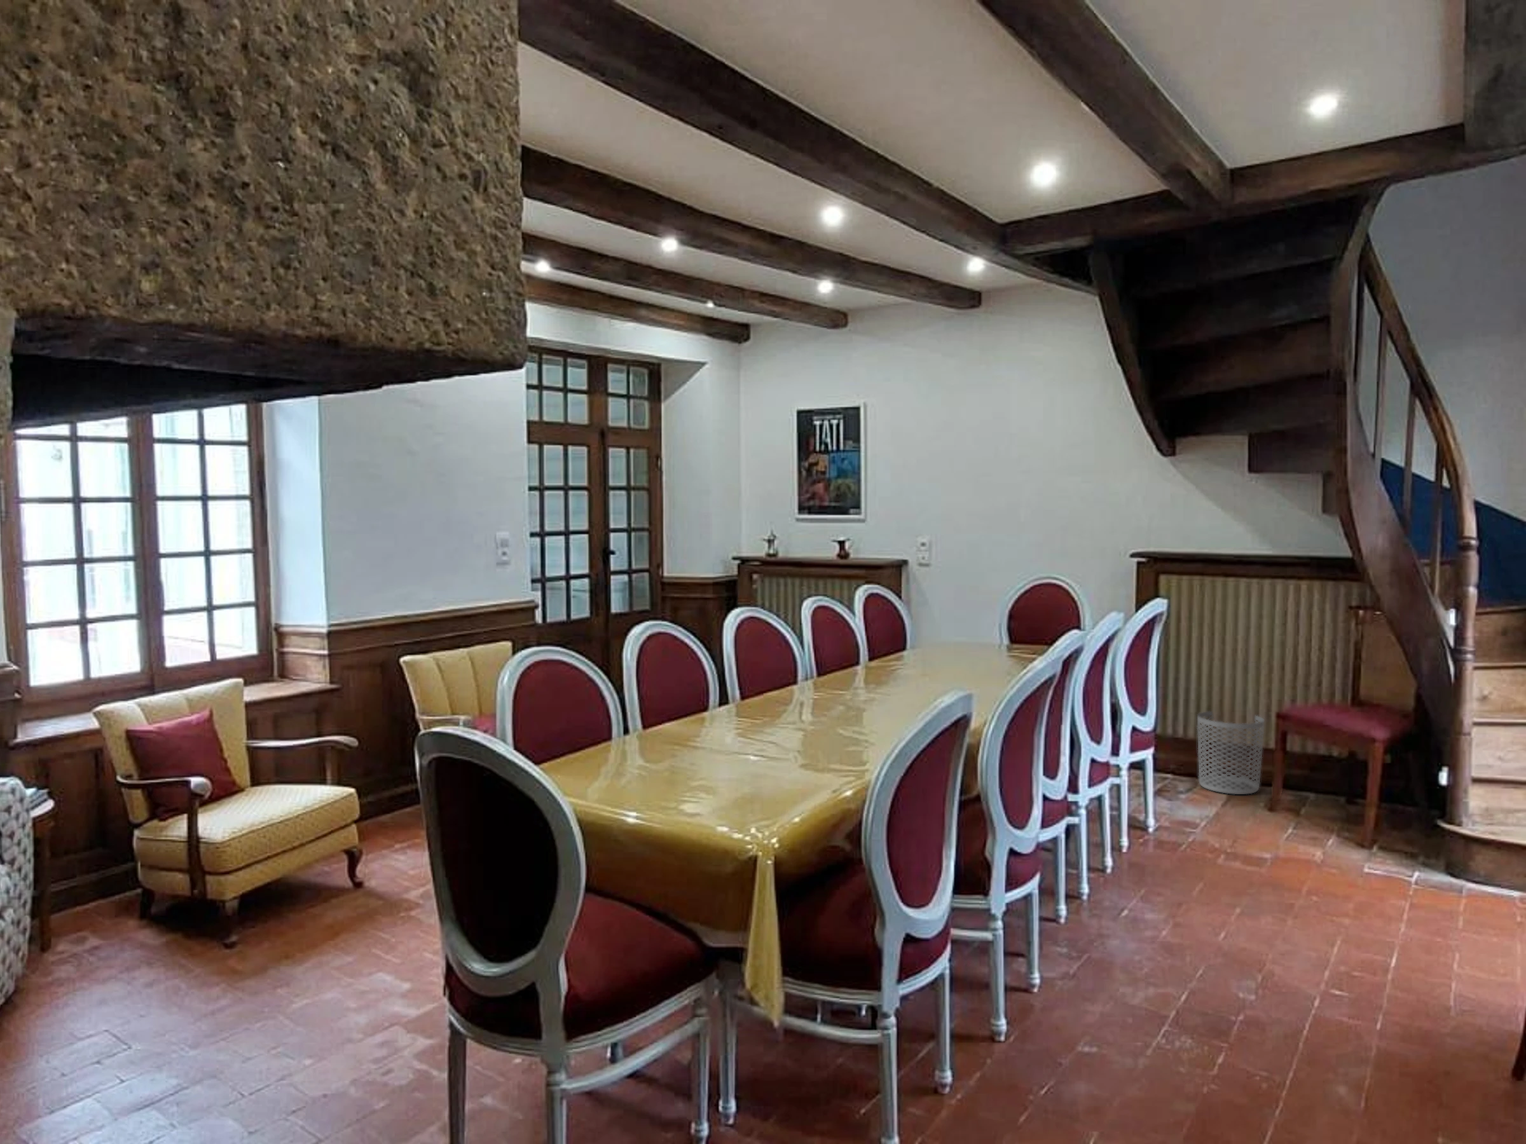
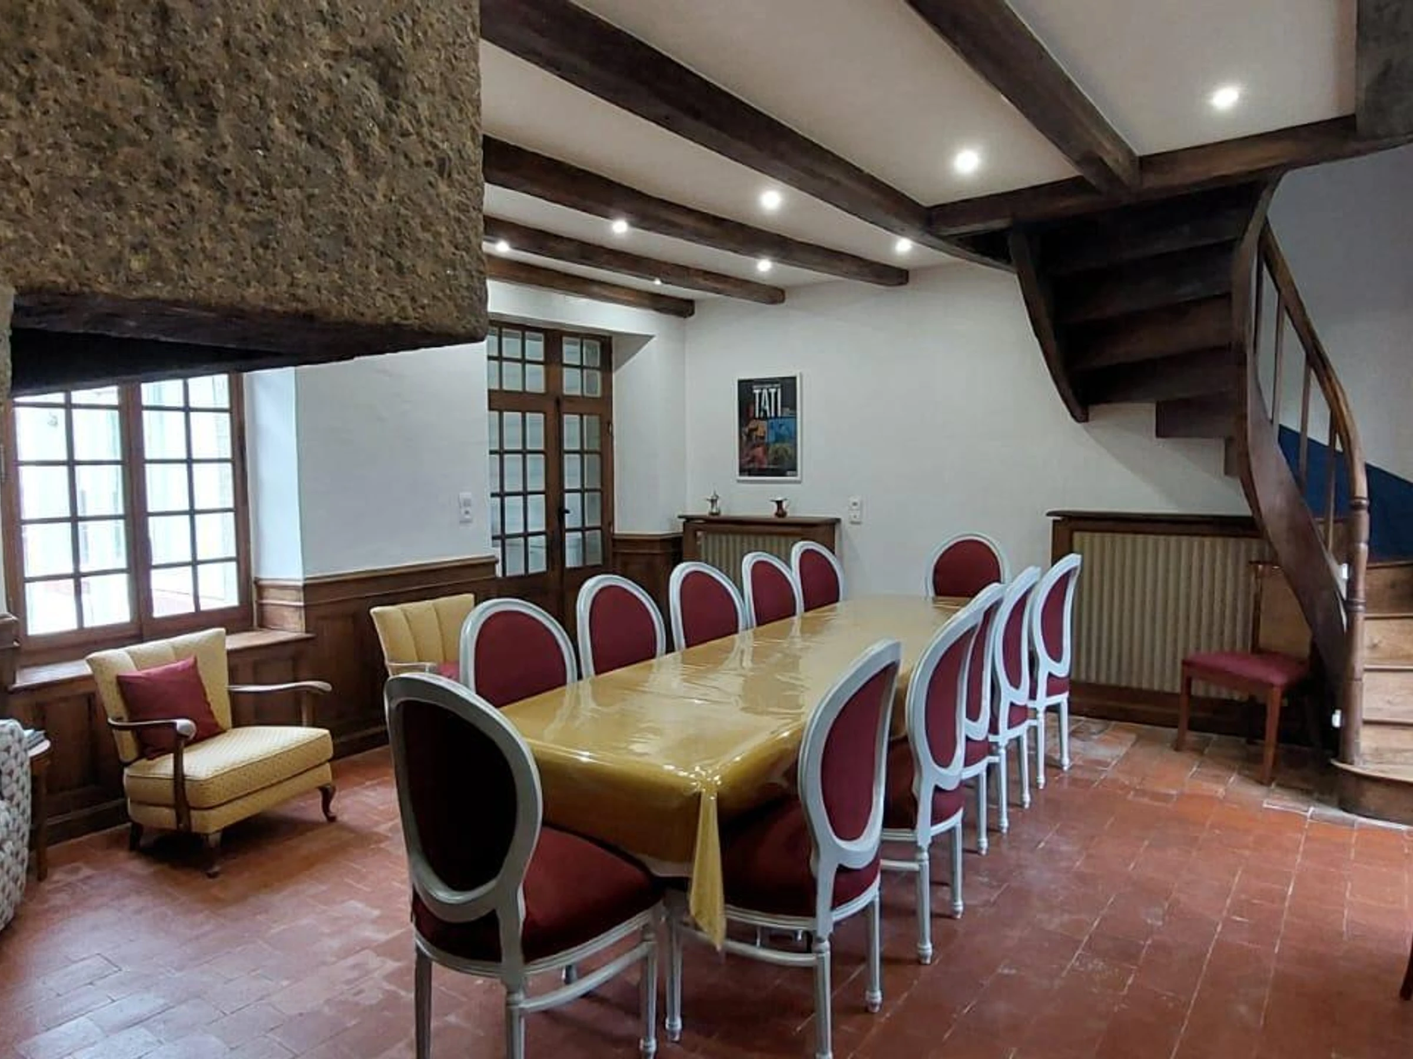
- waste bin [1197,710,1265,796]
